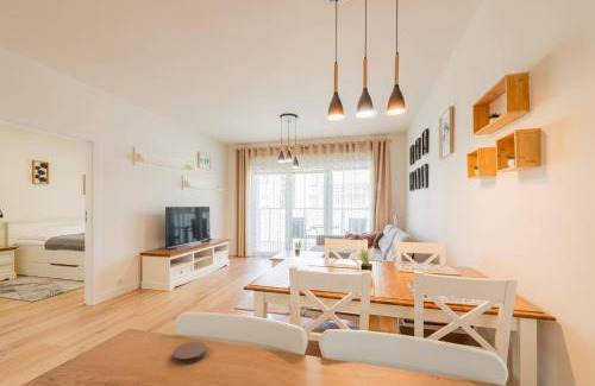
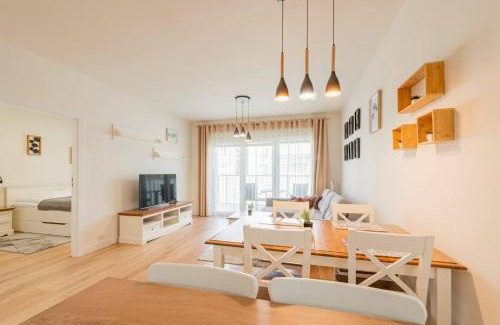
- coaster [171,341,208,365]
